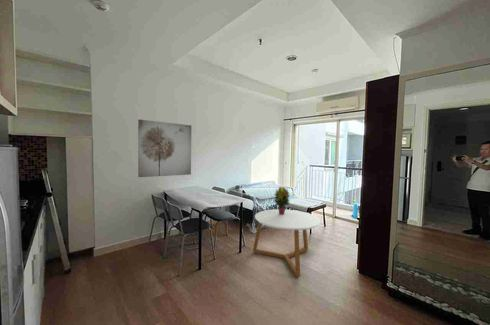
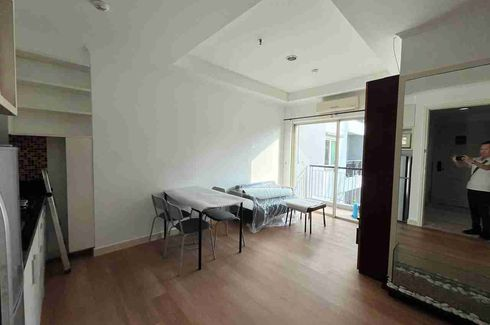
- coffee table [252,208,322,278]
- potted plant [273,186,291,215]
- wall art [137,118,192,178]
